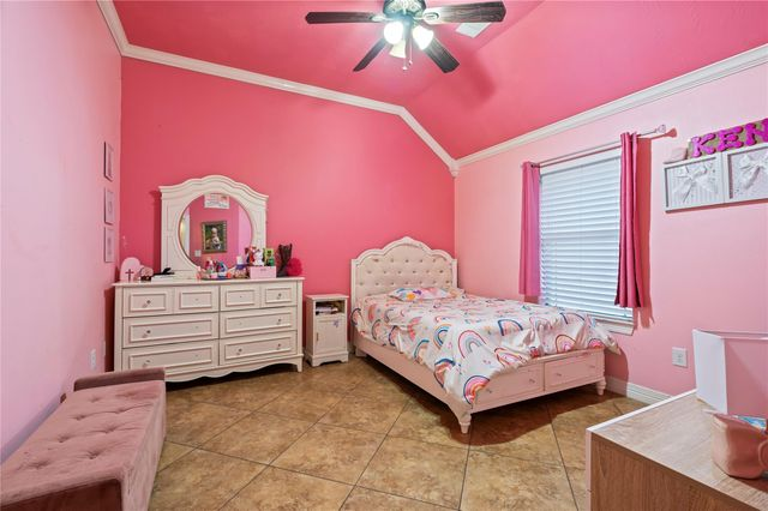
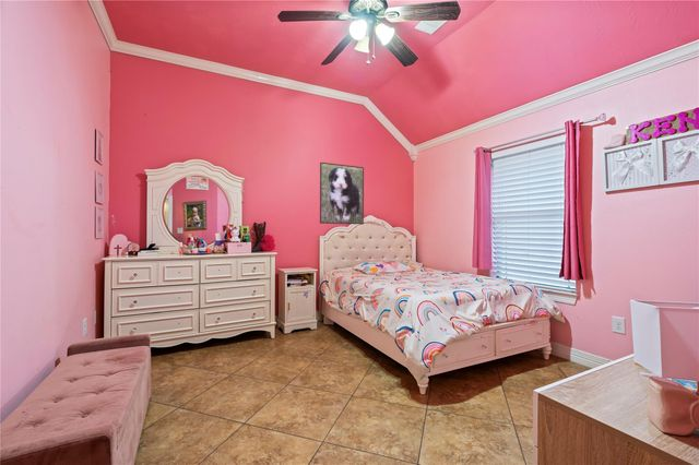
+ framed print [319,162,365,225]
